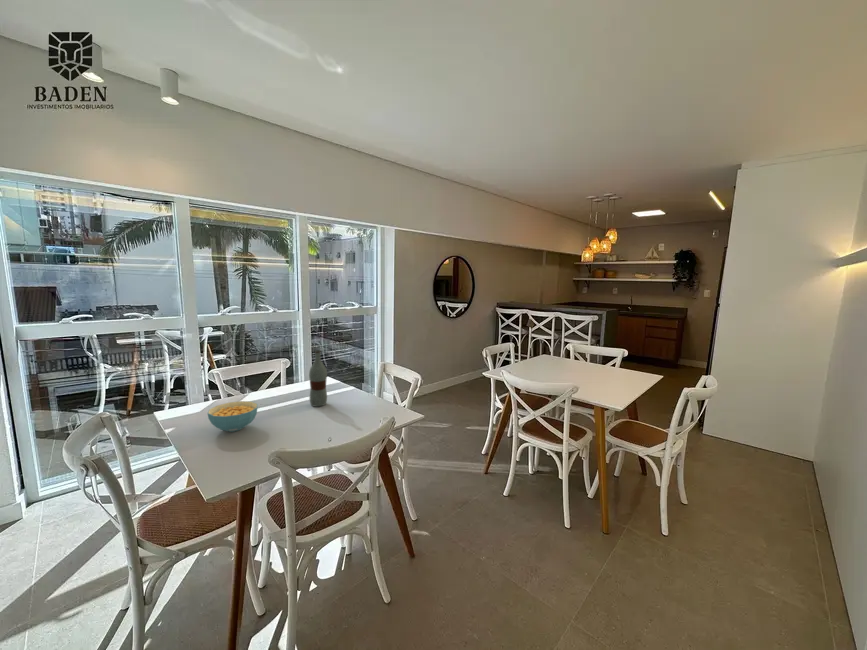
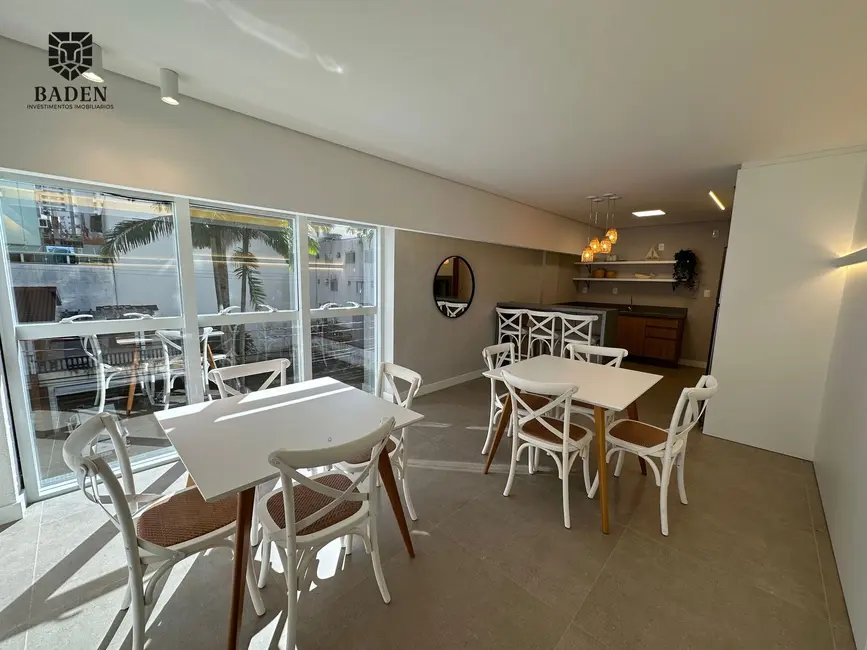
- cereal bowl [206,400,259,433]
- bottle [308,349,328,408]
